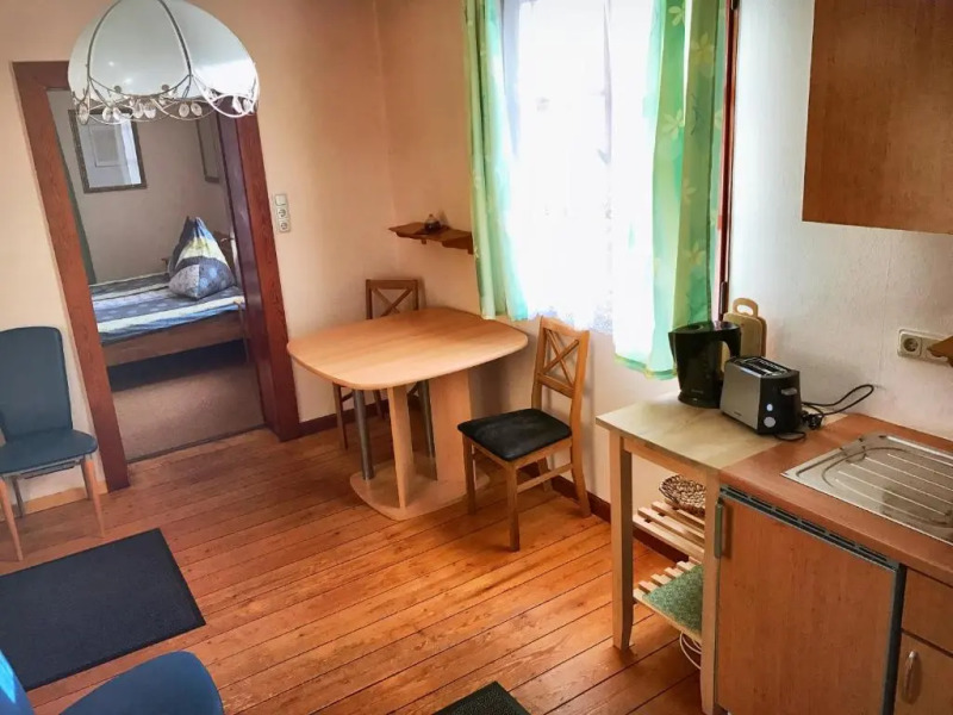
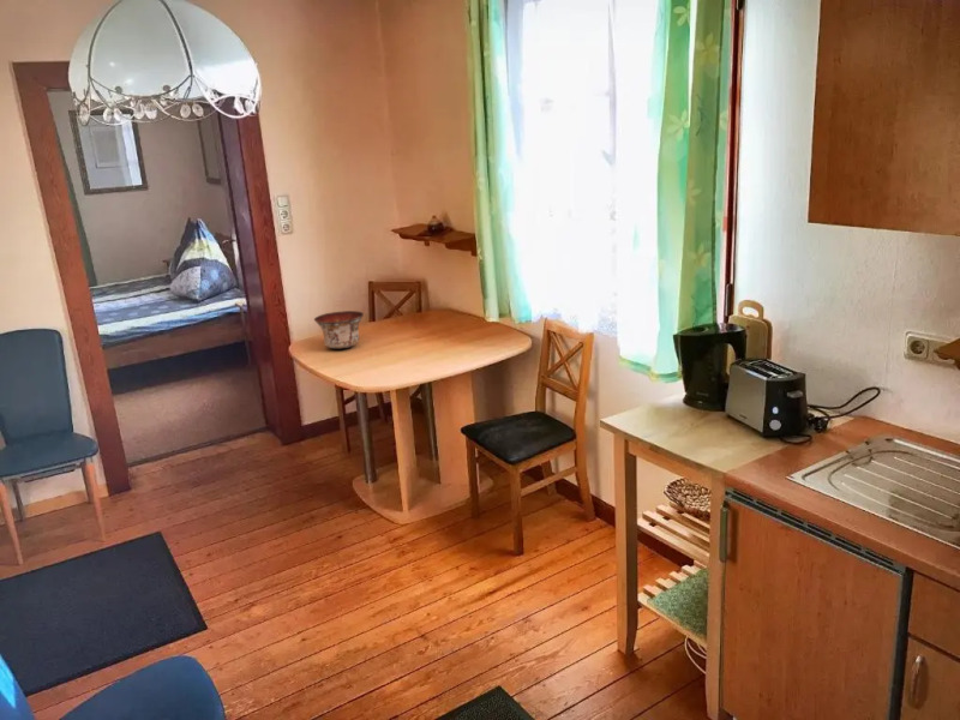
+ bowl [313,310,365,350]
